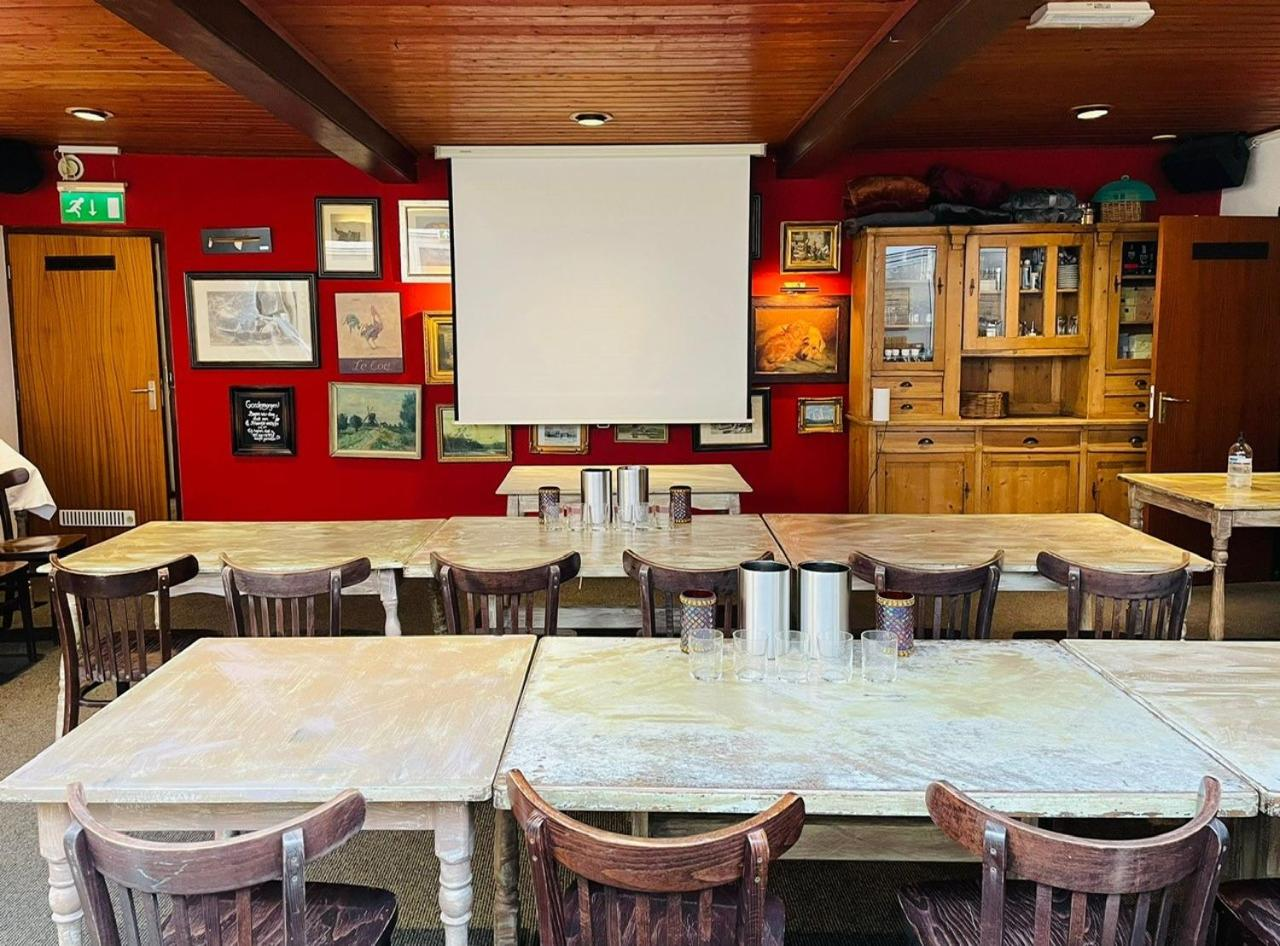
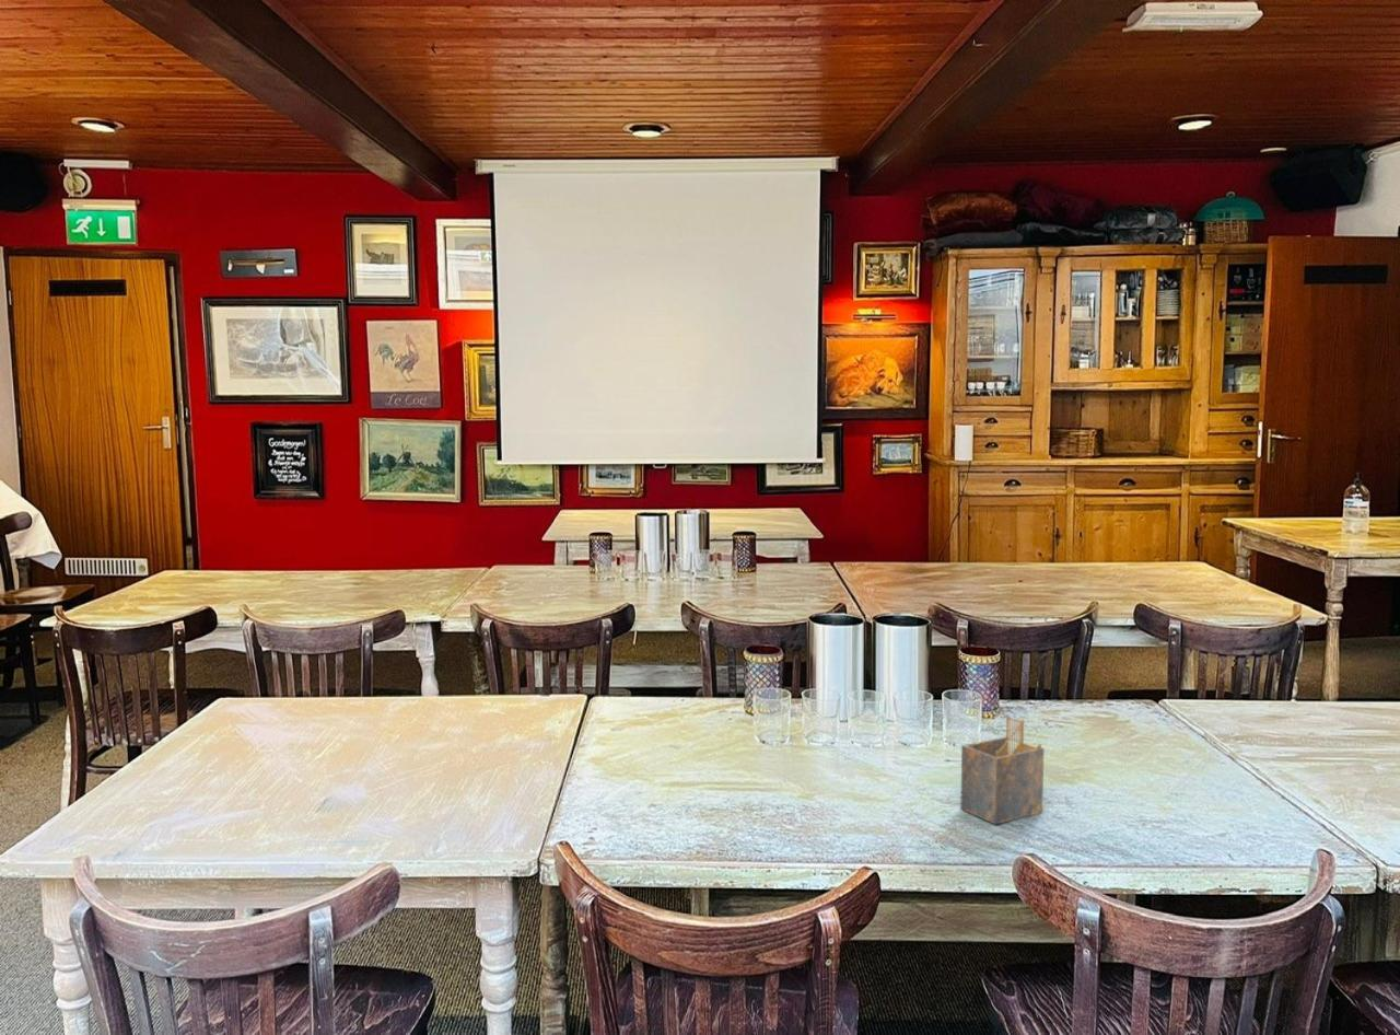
+ napkin holder [959,714,1046,825]
